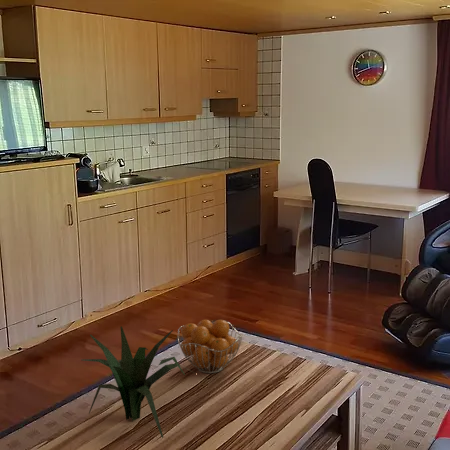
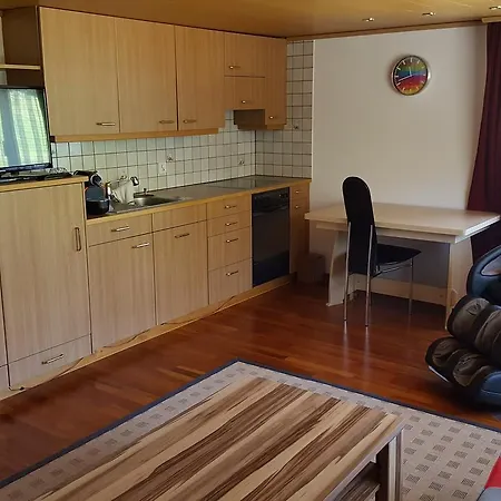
- fruit basket [177,319,243,374]
- plant [82,325,195,439]
